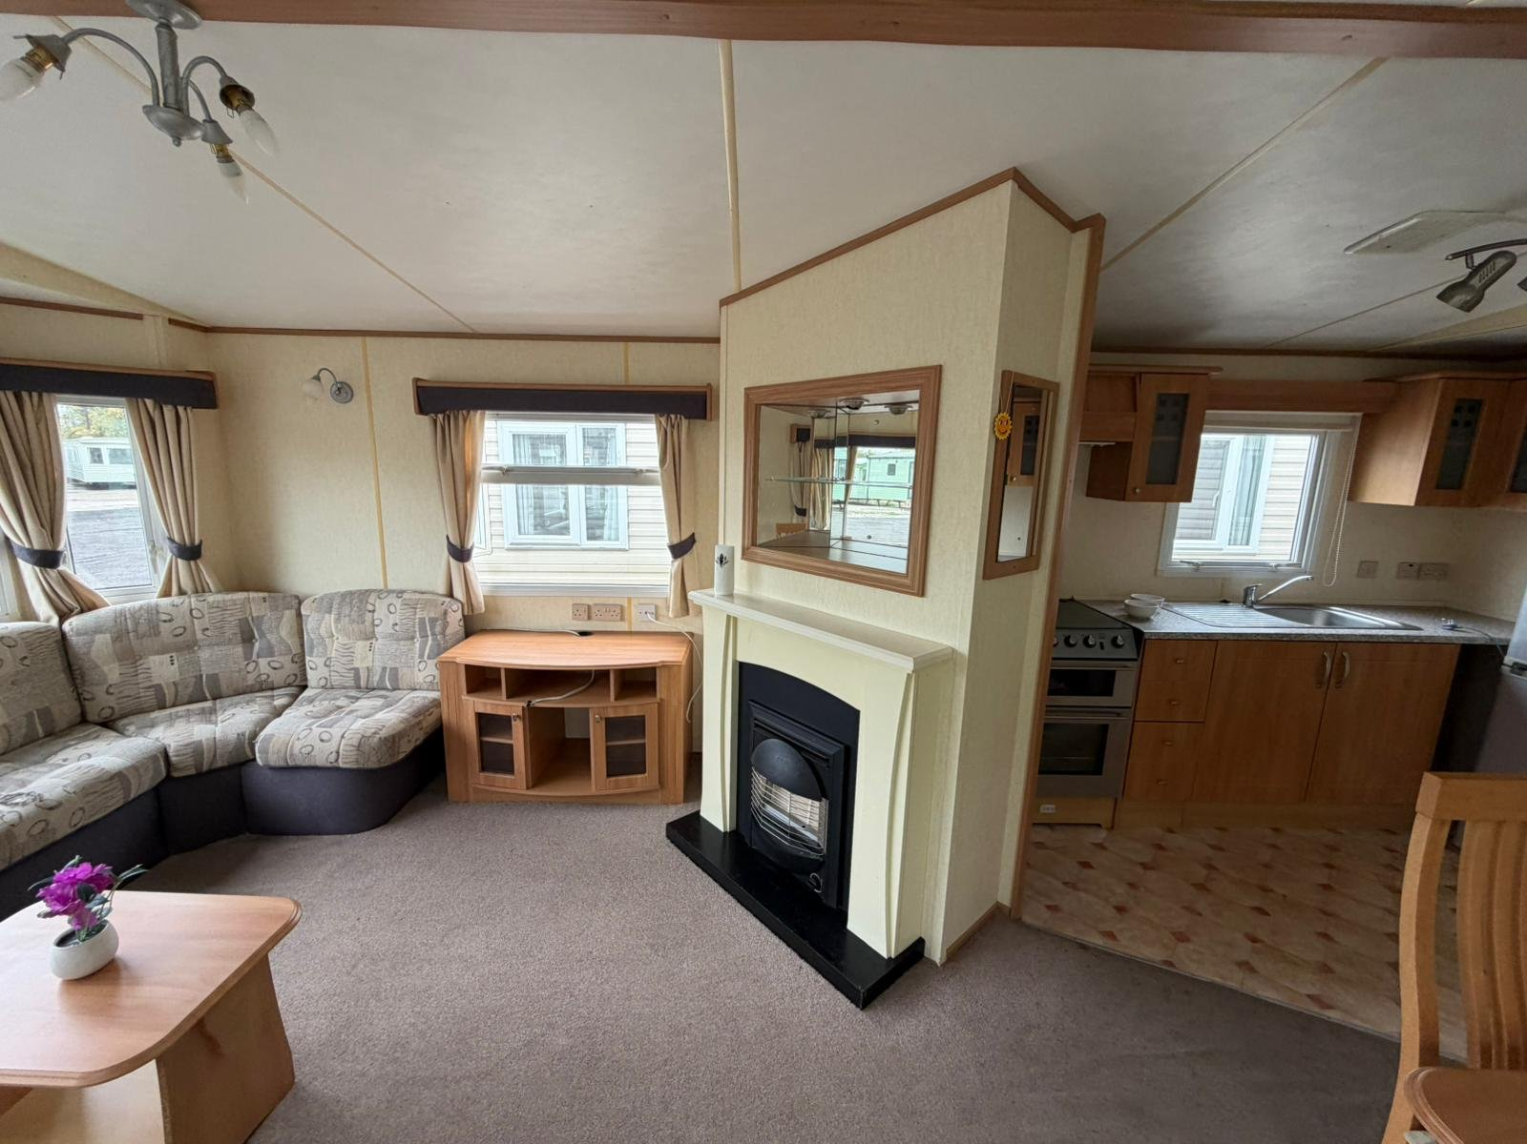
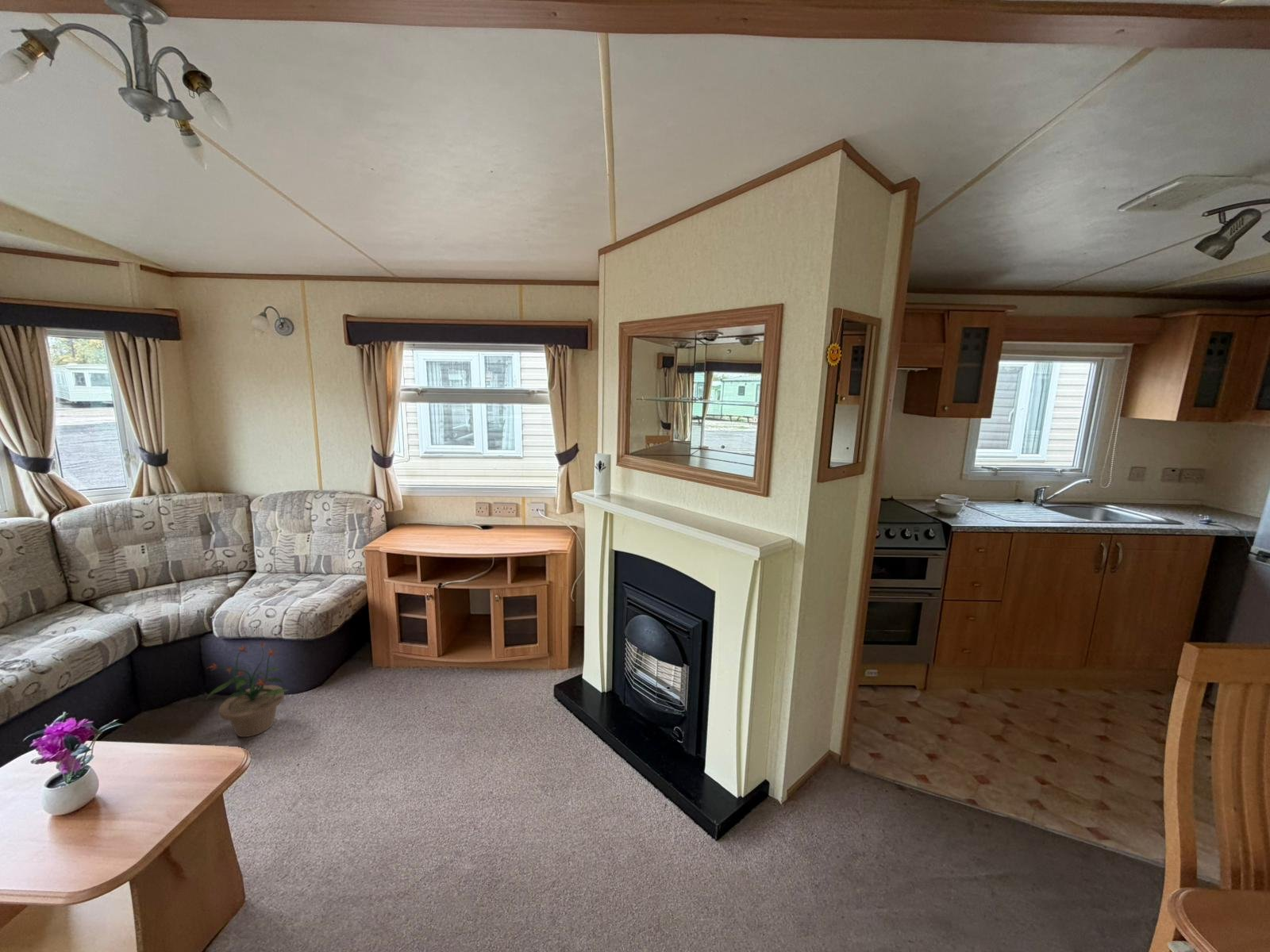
+ potted plant [205,641,291,738]
